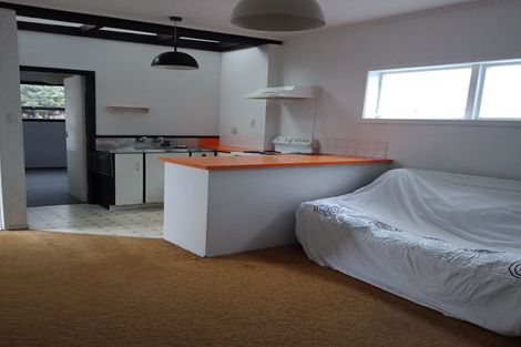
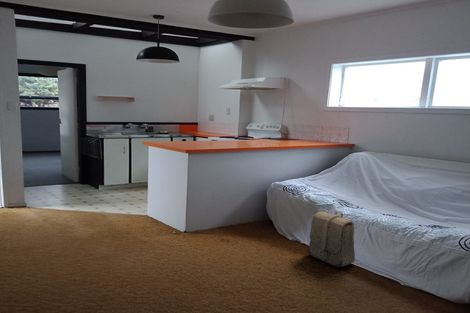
+ backpack [307,210,356,269]
